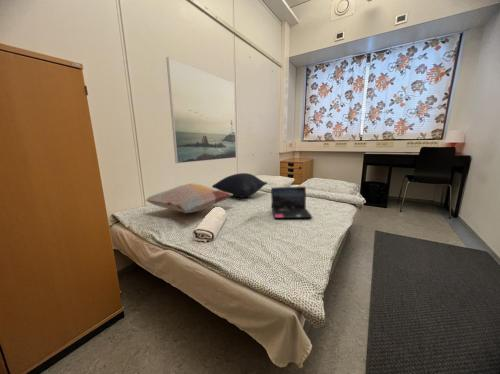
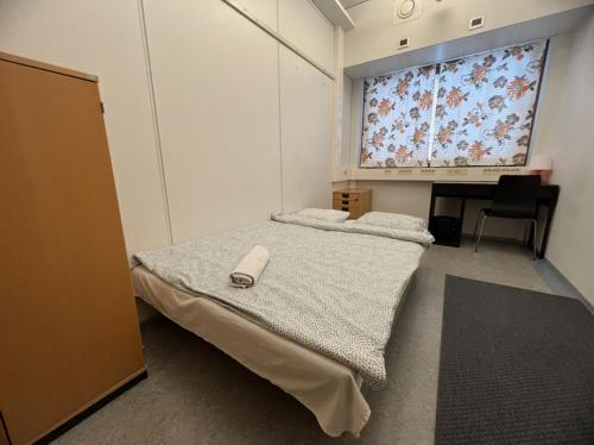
- decorative pillow [145,182,233,214]
- pillow [211,172,268,199]
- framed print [165,56,237,164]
- laptop [270,186,313,219]
